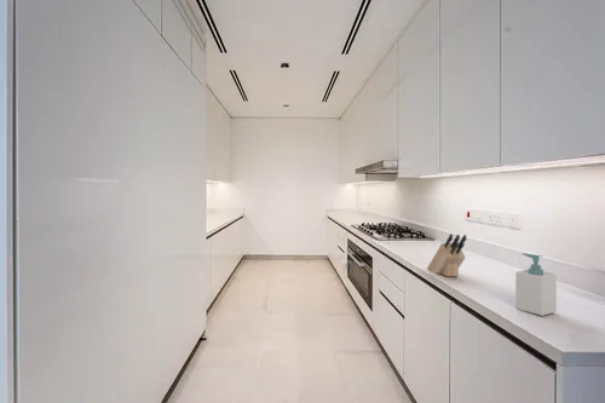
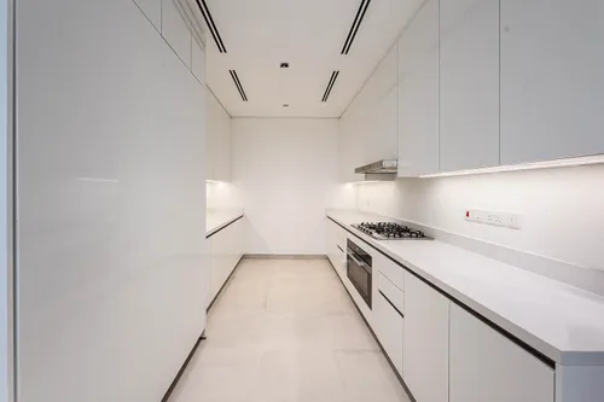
- soap bottle [514,252,558,317]
- knife block [427,234,468,277]
